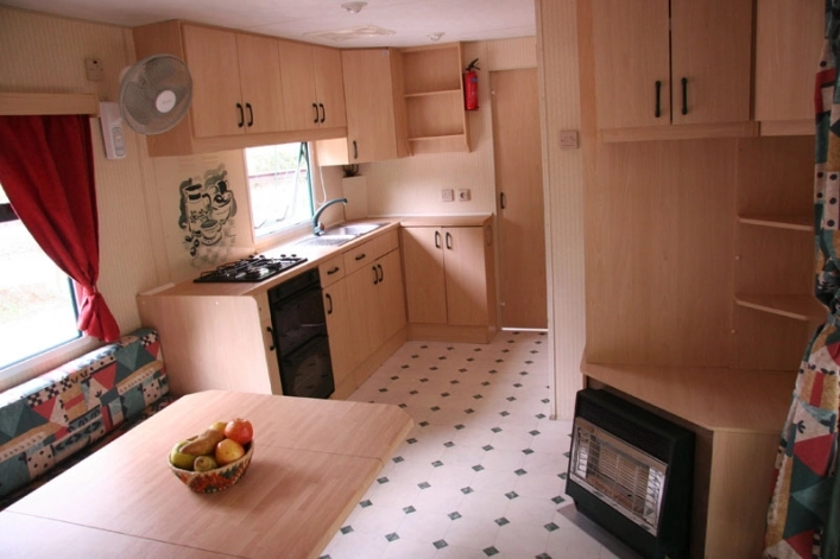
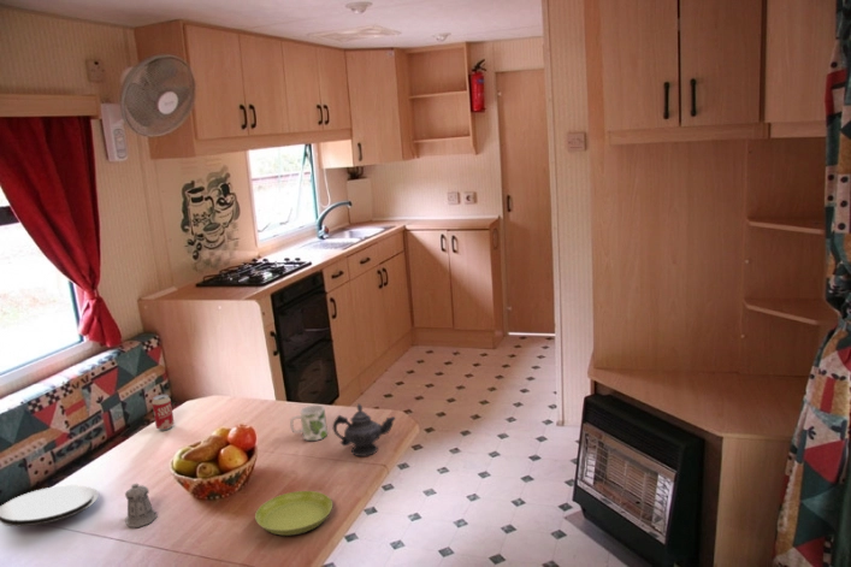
+ teapot [331,402,396,457]
+ mug [289,403,329,442]
+ beverage can [152,394,176,431]
+ pepper shaker [124,483,159,528]
+ plate [0,484,100,527]
+ saucer [254,490,333,537]
